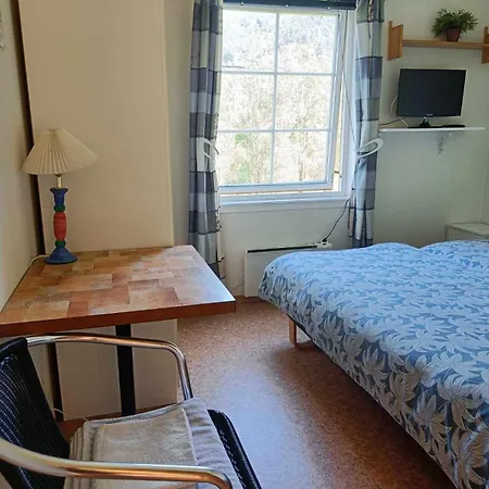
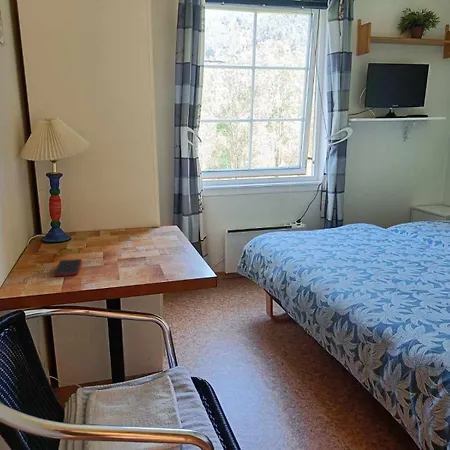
+ cell phone [53,258,83,278]
